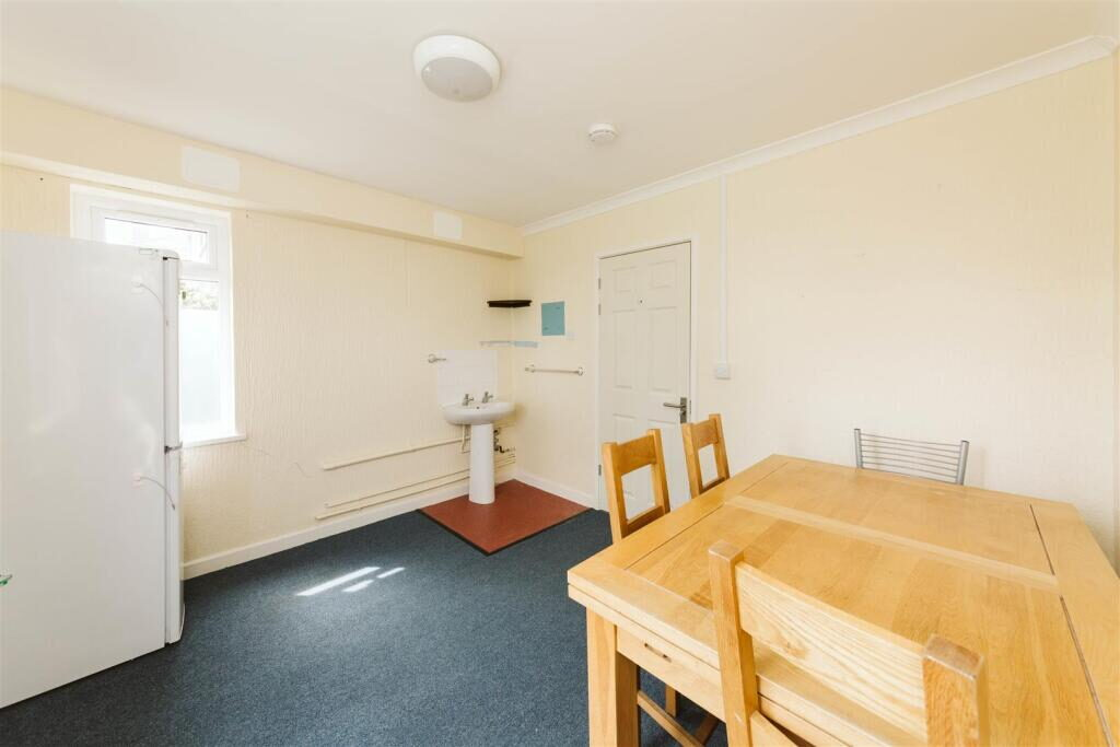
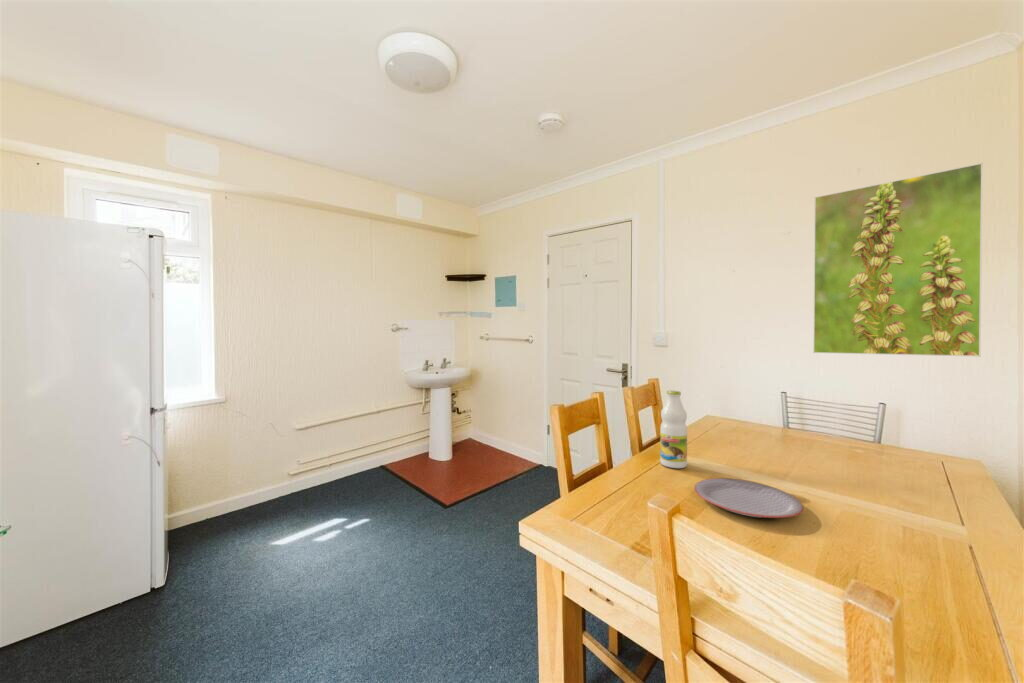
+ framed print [812,162,984,358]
+ plate [694,477,804,519]
+ bottle [659,390,688,469]
